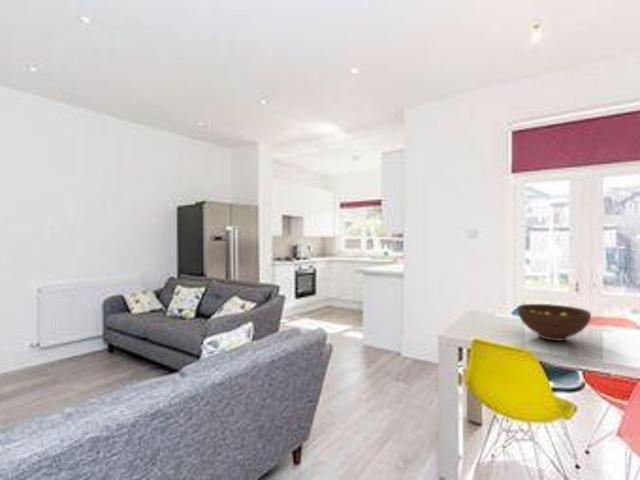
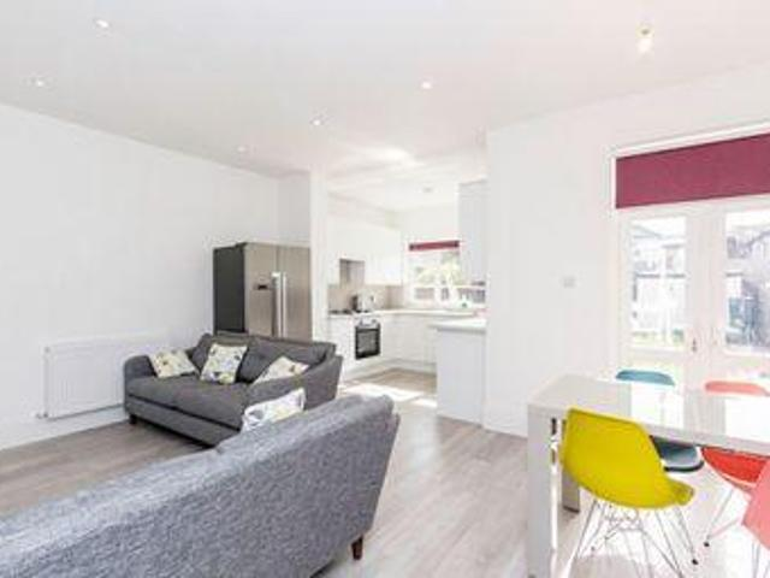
- fruit bowl [516,303,592,342]
